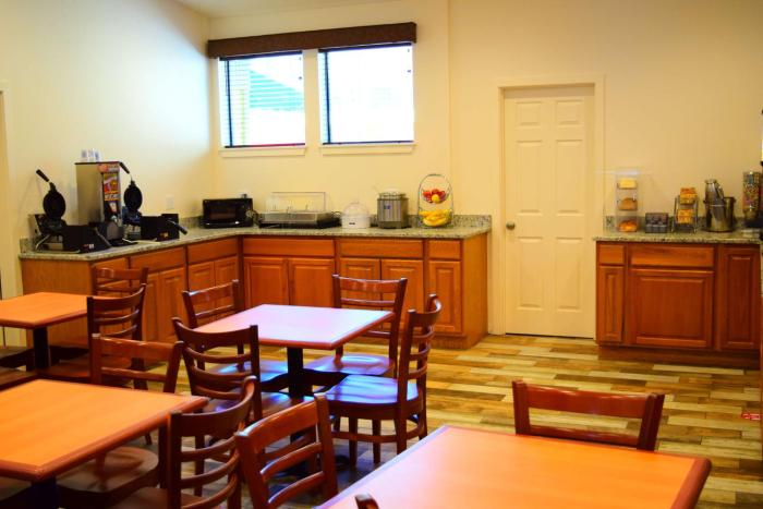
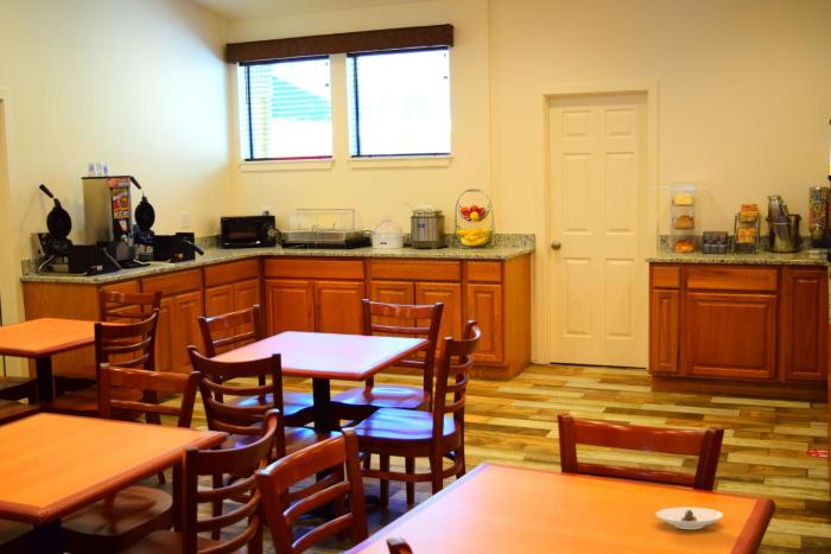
+ saucer [654,507,724,530]
